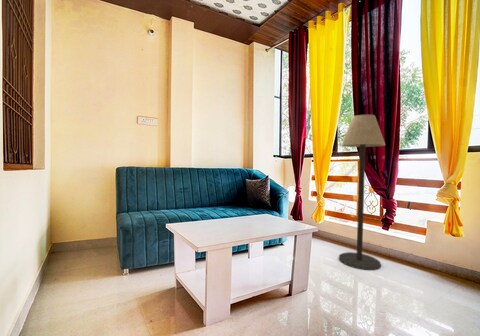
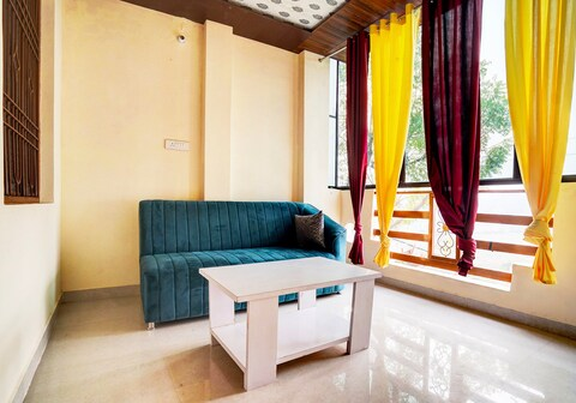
- floor lamp [338,114,386,271]
